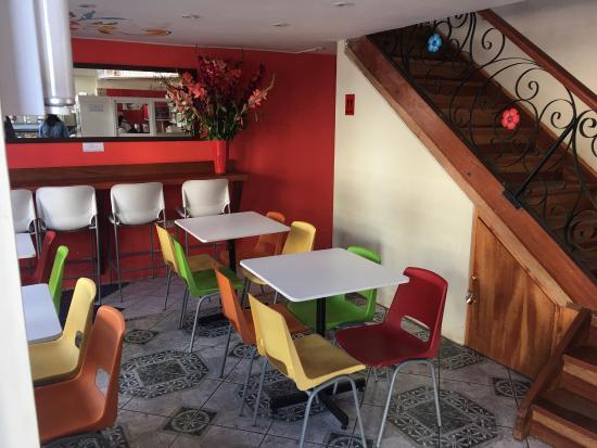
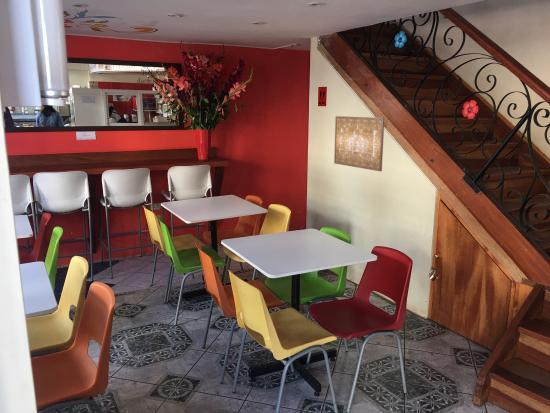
+ wall art [333,115,385,172]
